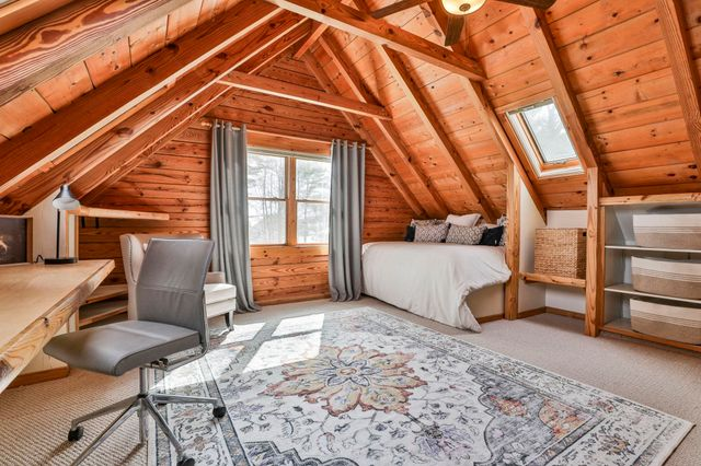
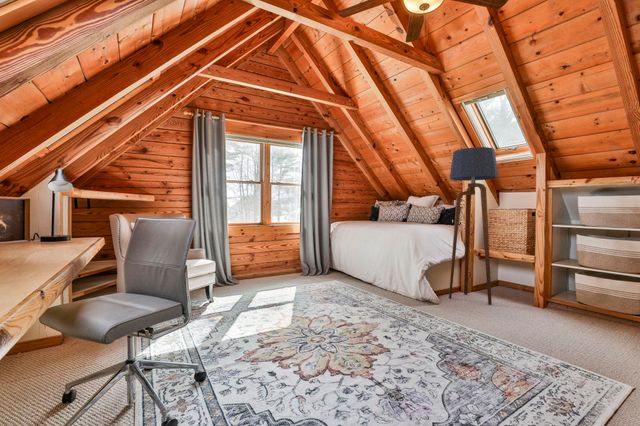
+ floor lamp [448,146,500,306]
